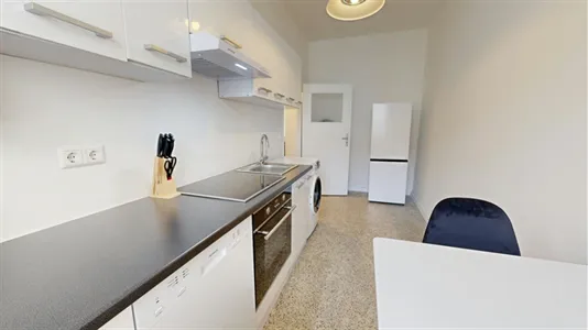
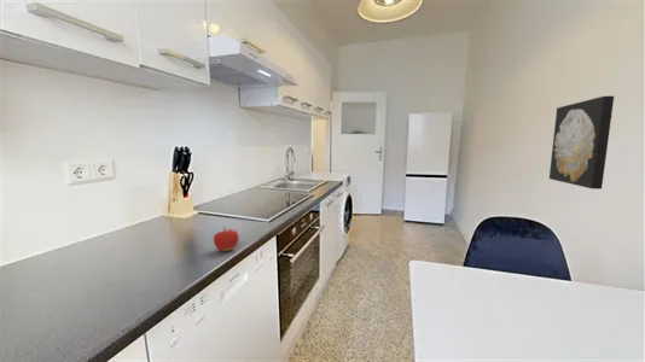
+ wall art [548,95,615,191]
+ fruit [213,226,240,252]
